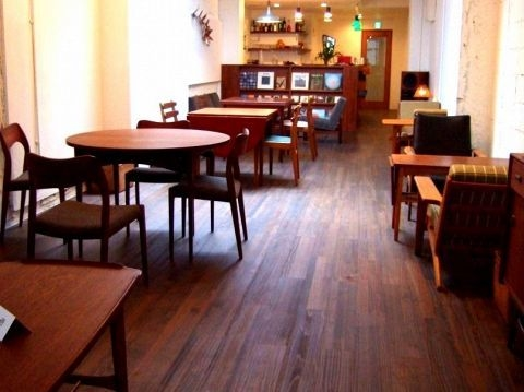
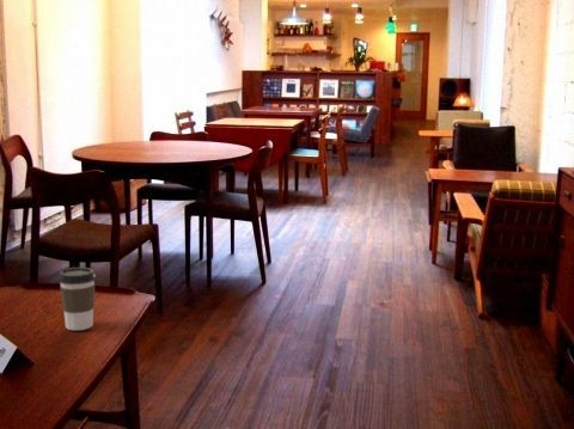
+ coffee cup [57,266,97,332]
